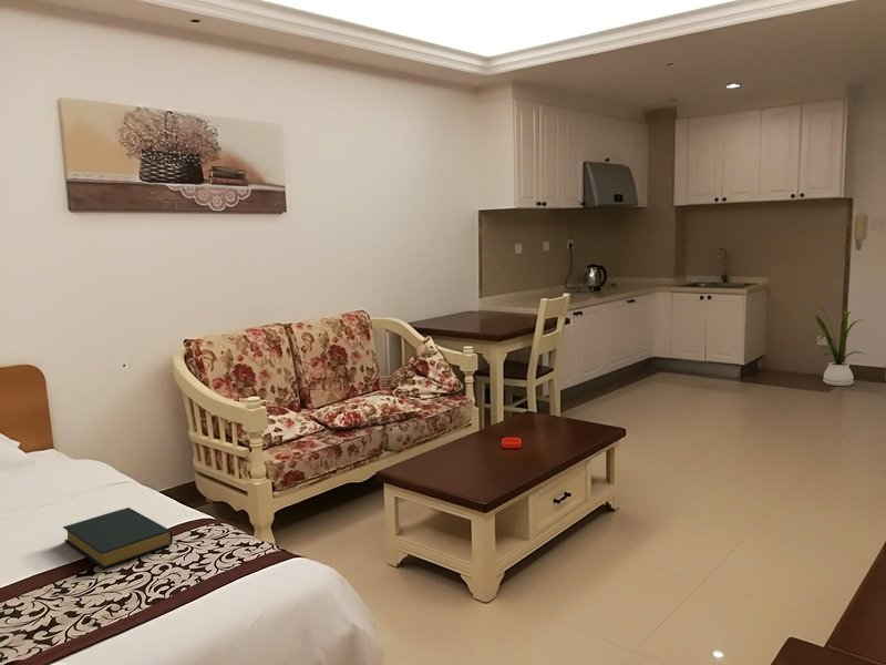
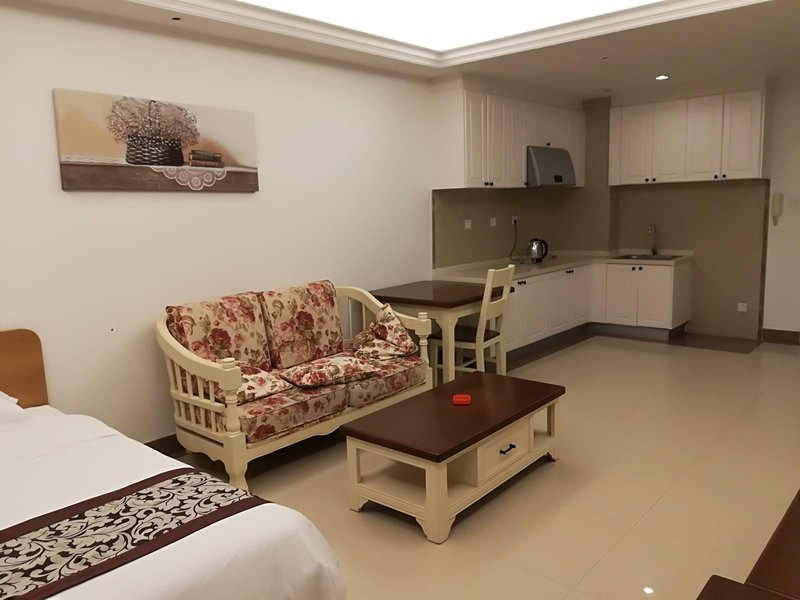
- hardback book [62,507,174,570]
- house plant [811,301,868,387]
